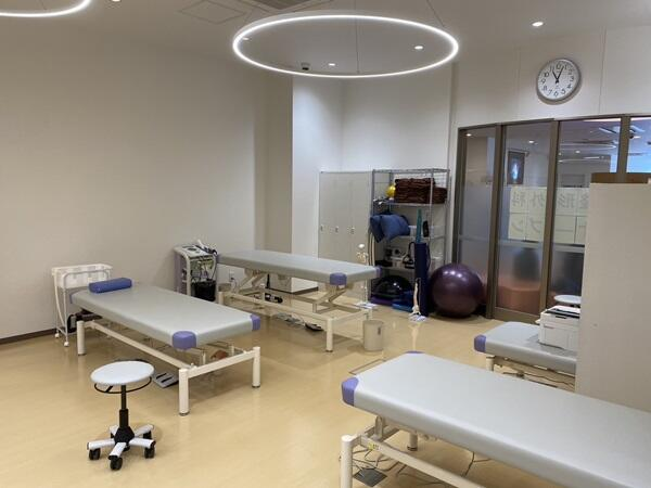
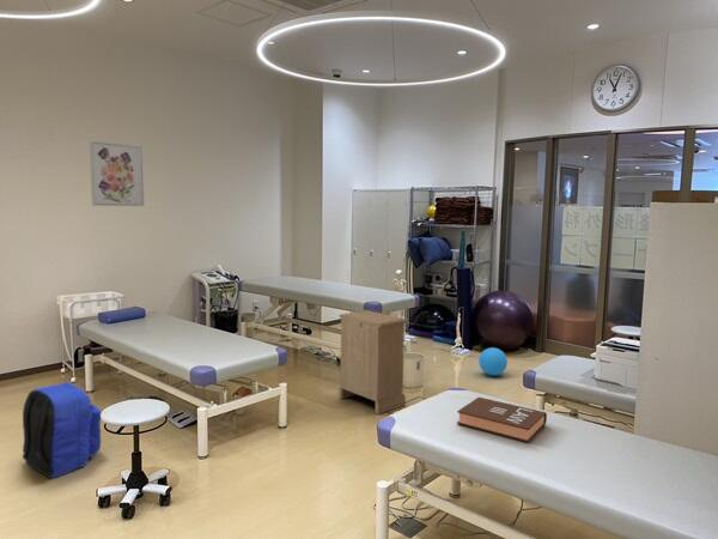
+ backpack [22,381,102,479]
+ book [456,396,548,443]
+ cabinet [337,309,409,416]
+ wall art [89,140,145,207]
+ ball [477,346,509,377]
